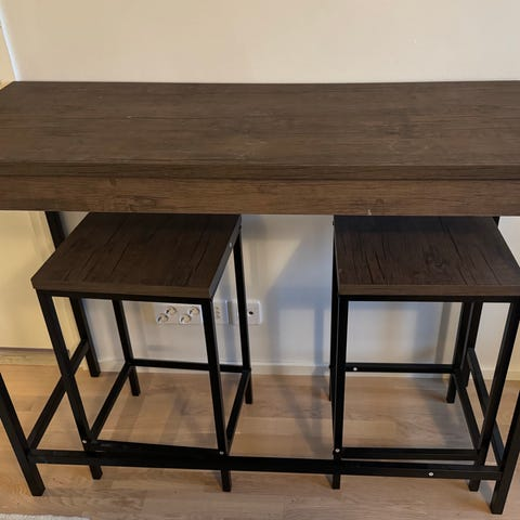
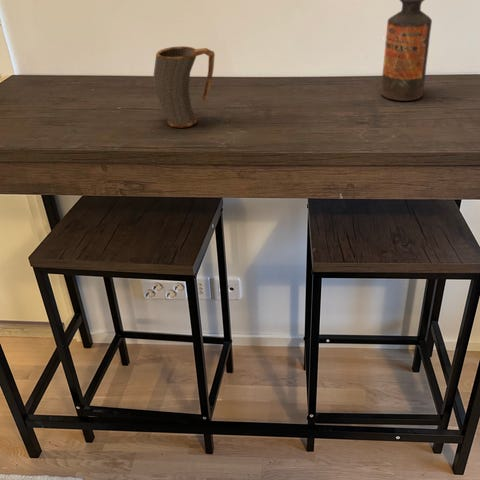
+ mug [153,45,216,129]
+ bottle [380,0,433,102]
